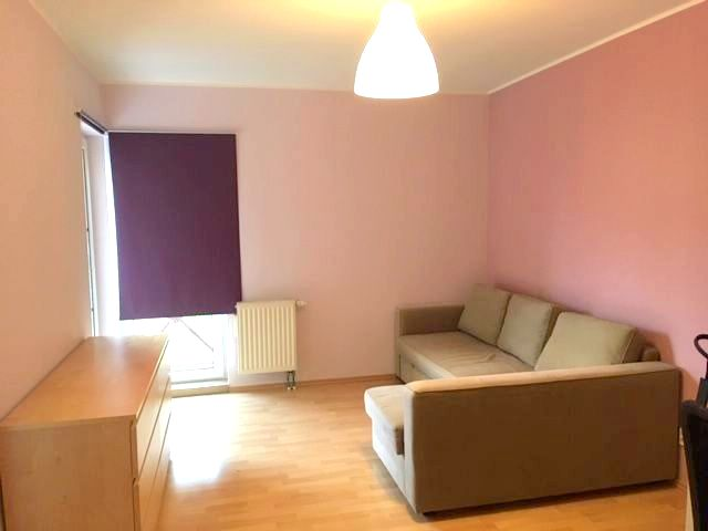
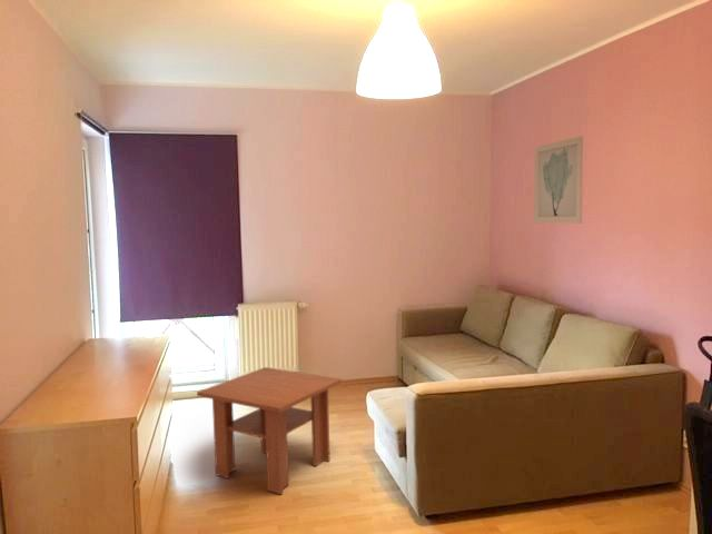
+ wall art [533,135,584,225]
+ coffee table [196,366,343,495]
